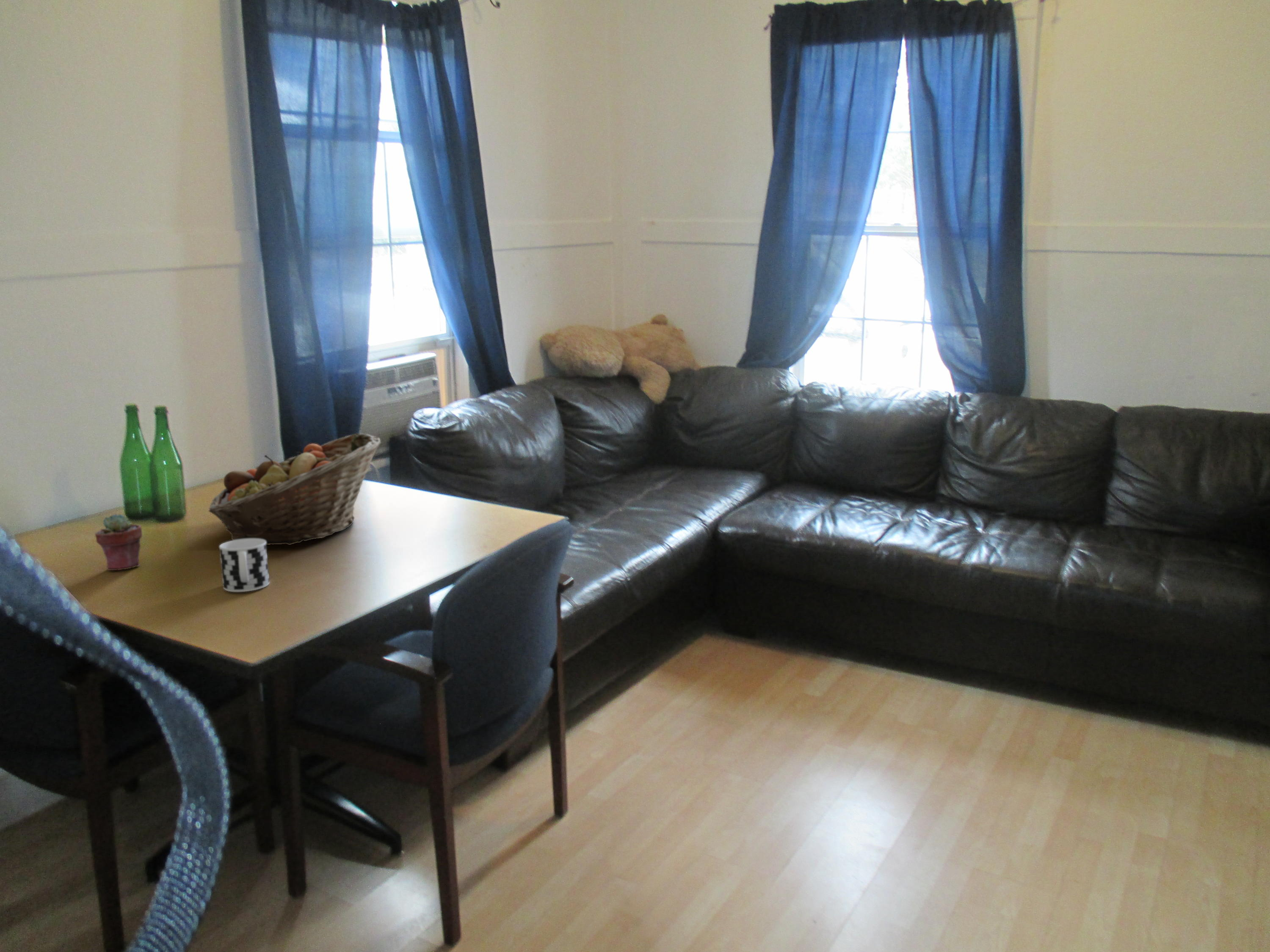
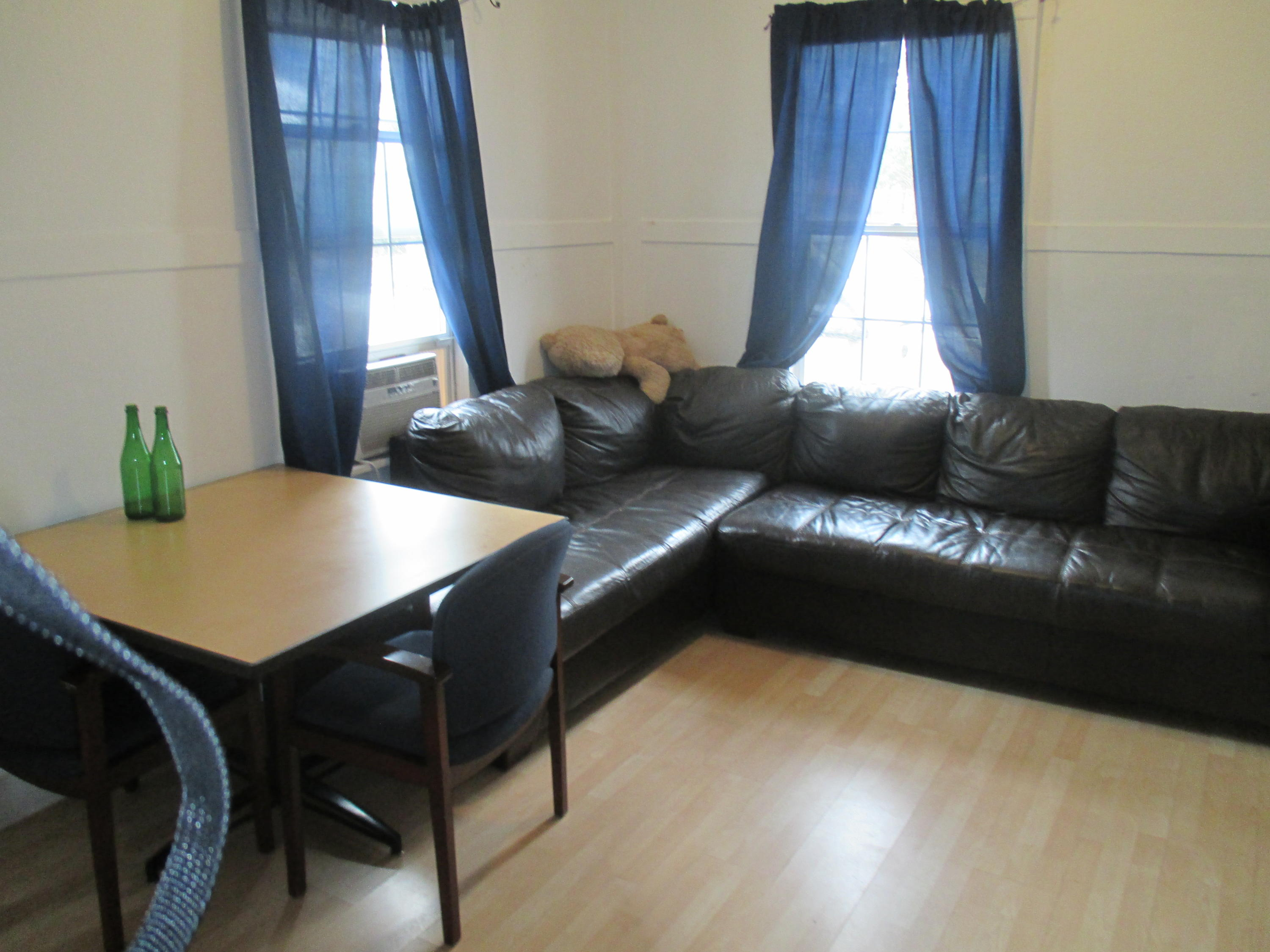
- cup [219,539,270,592]
- potted succulent [95,513,143,571]
- fruit basket [208,433,382,545]
